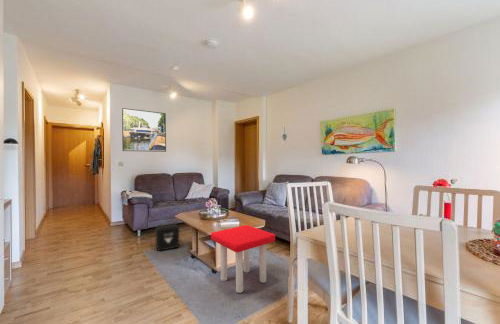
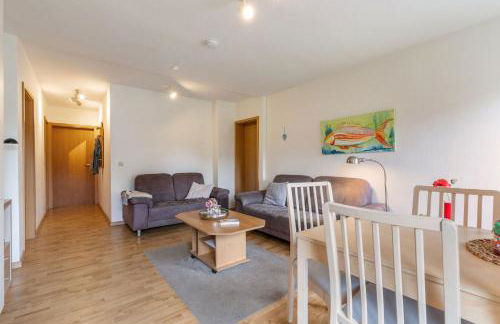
- air purifier [154,223,180,252]
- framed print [121,107,167,153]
- stool [210,224,276,294]
